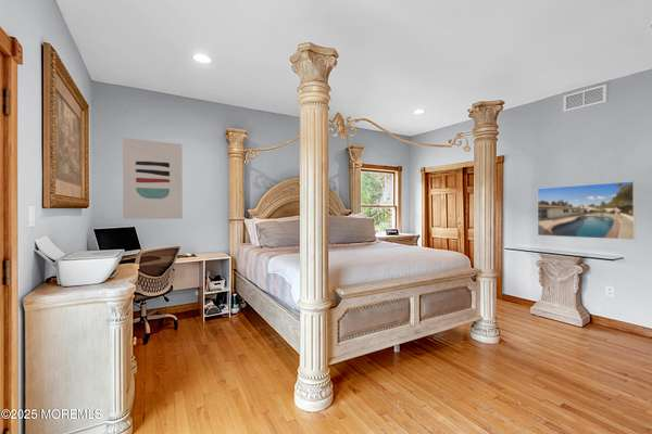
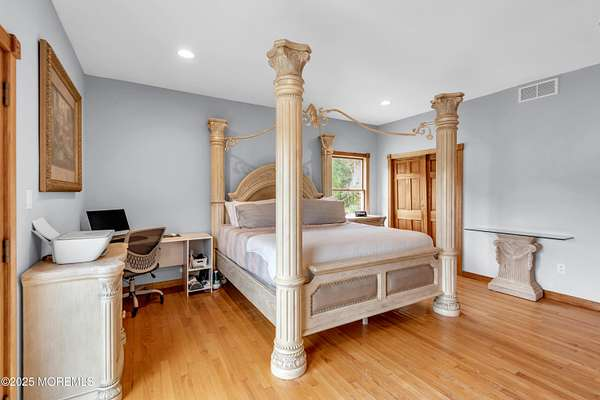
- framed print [537,180,636,241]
- wall art [122,137,184,220]
